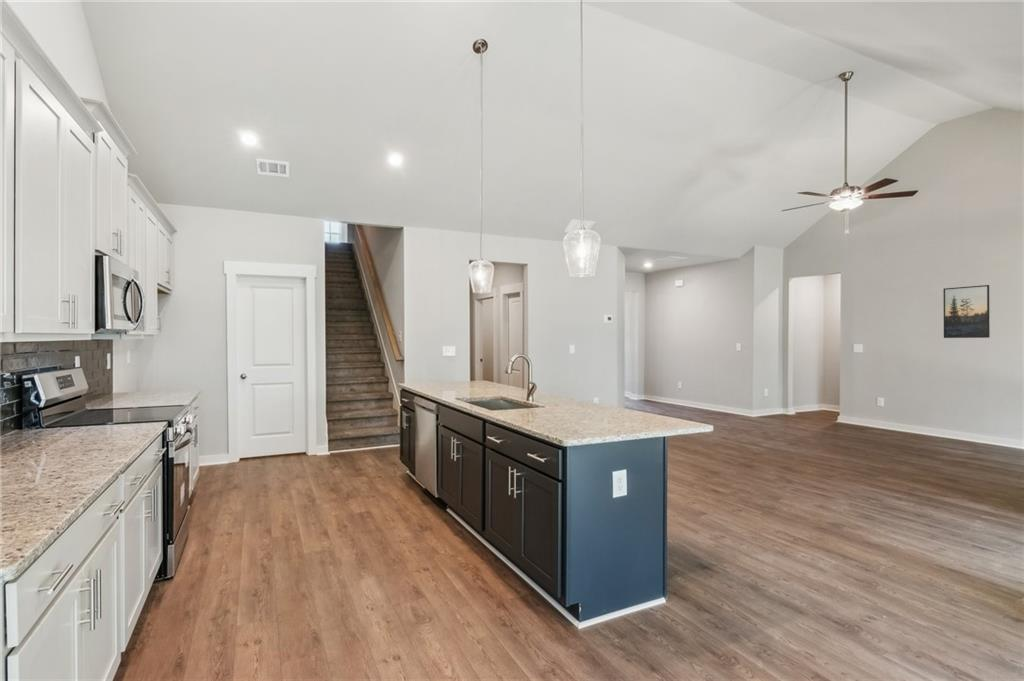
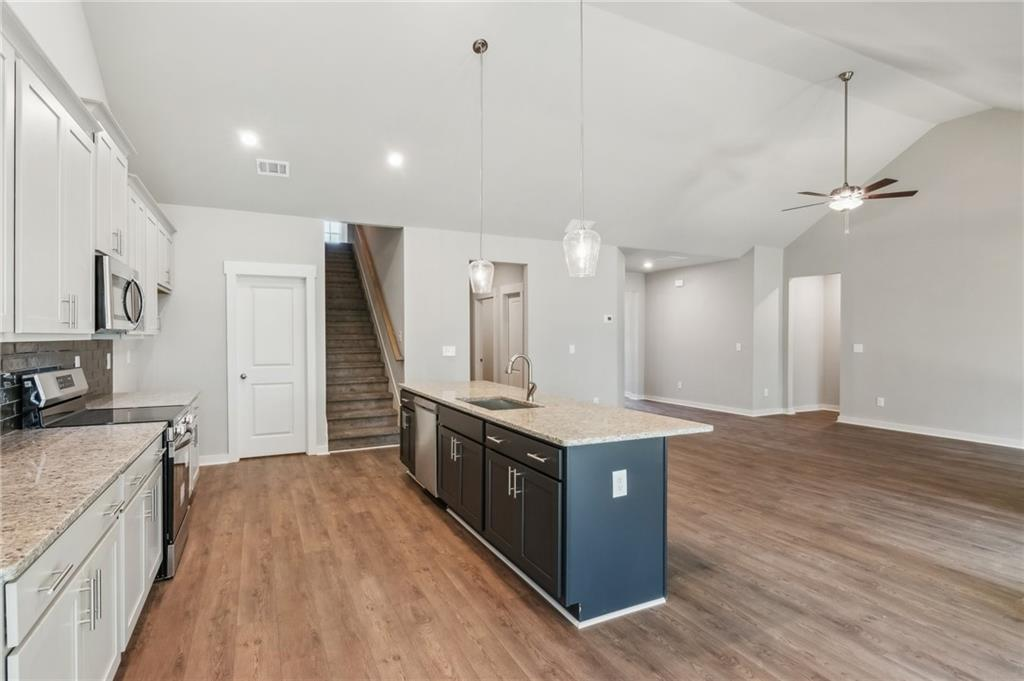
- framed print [942,284,991,339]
